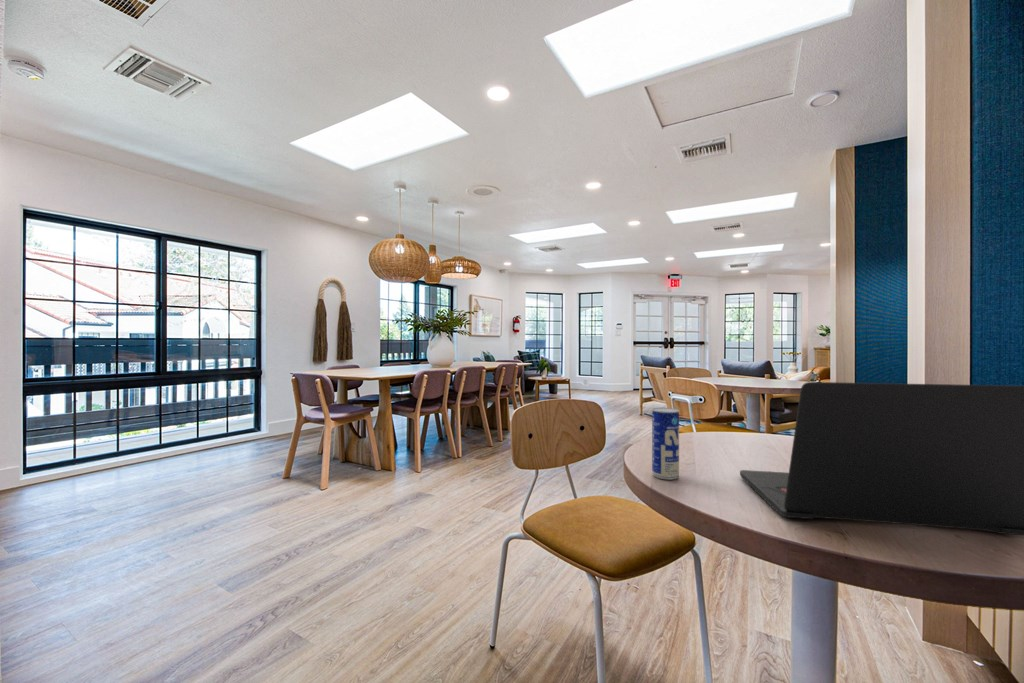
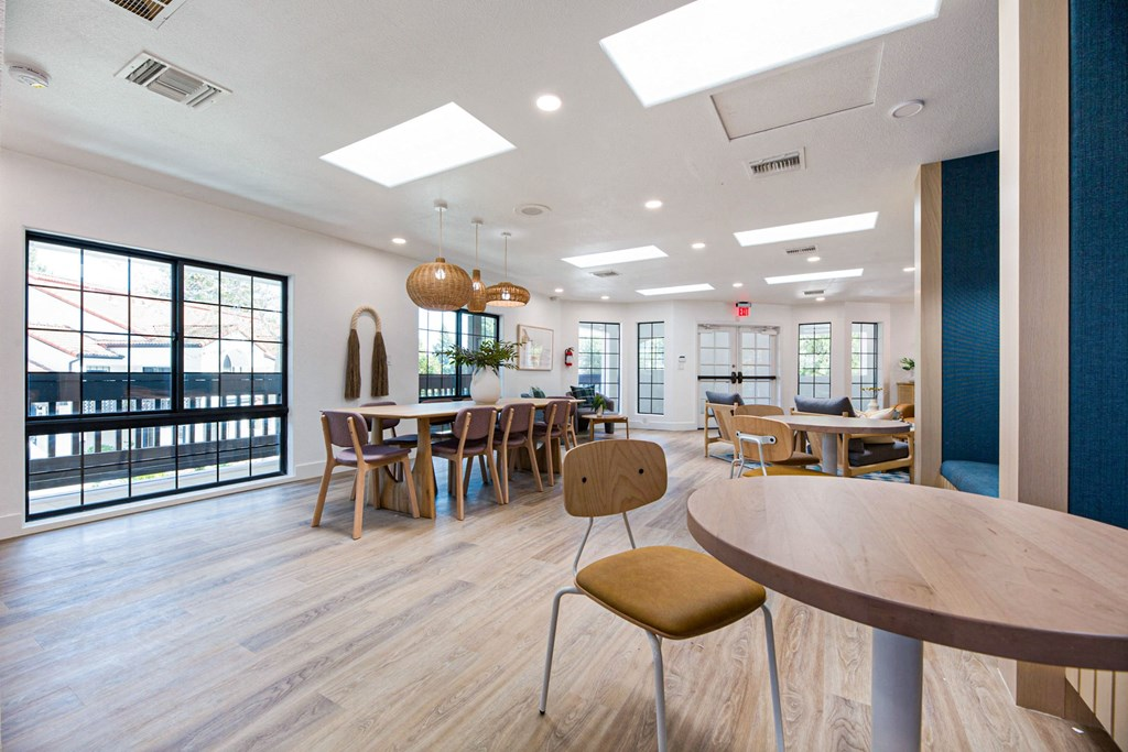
- beverage can [651,407,680,481]
- laptop [739,381,1024,536]
